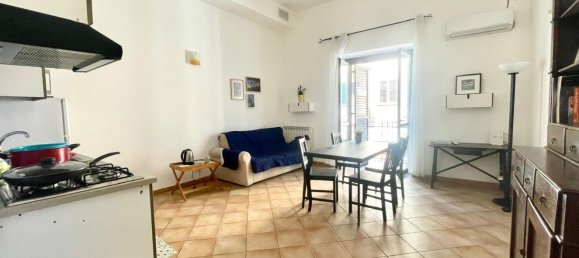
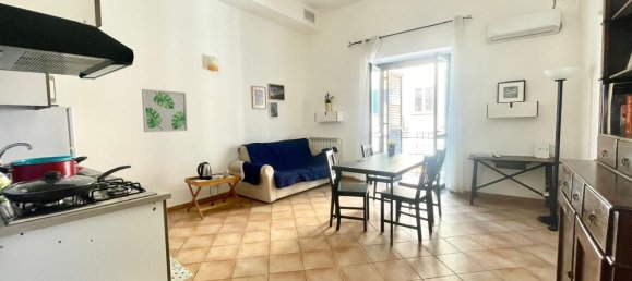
+ wall art [141,88,189,133]
